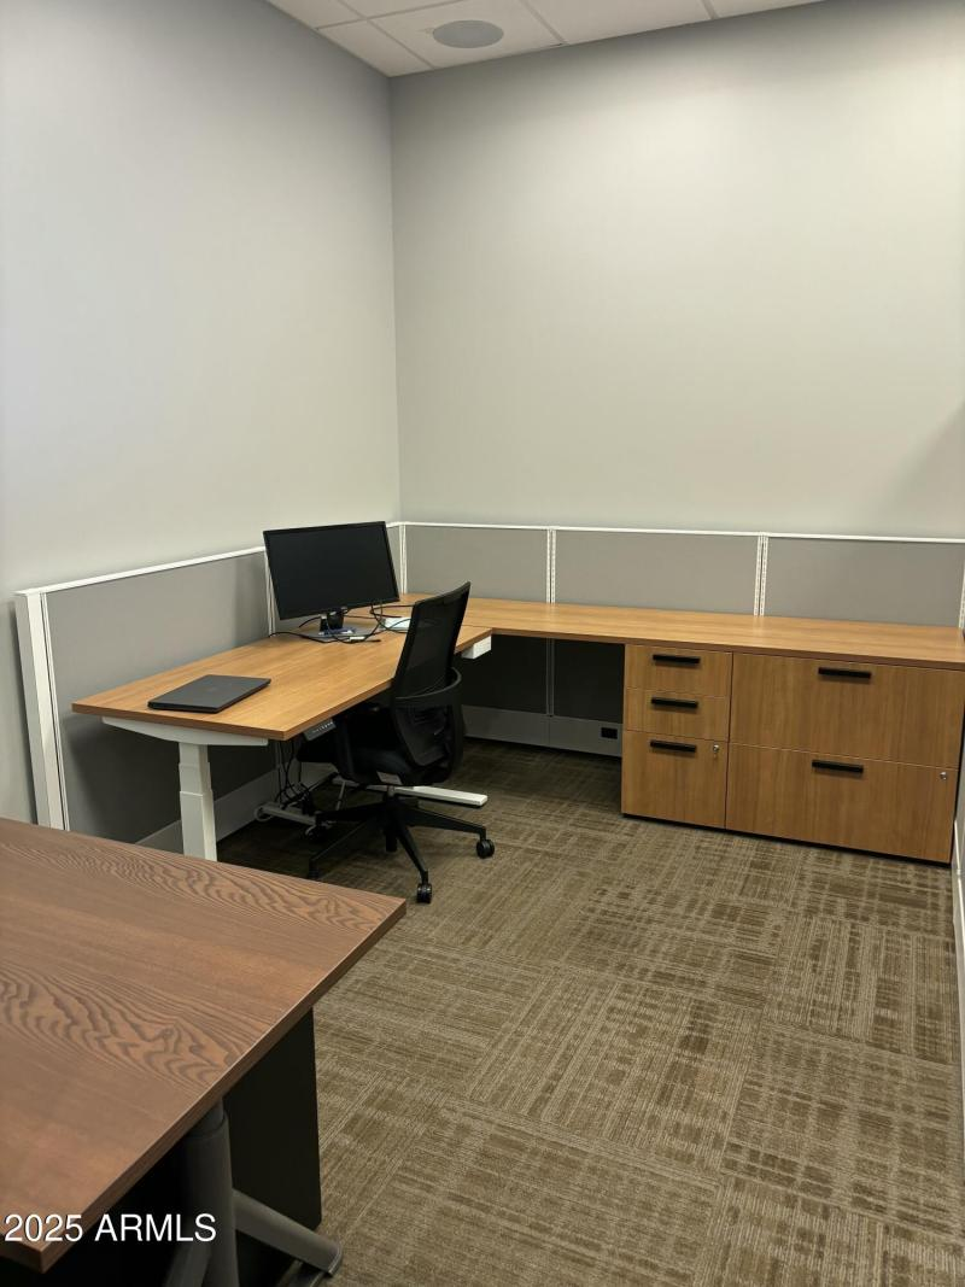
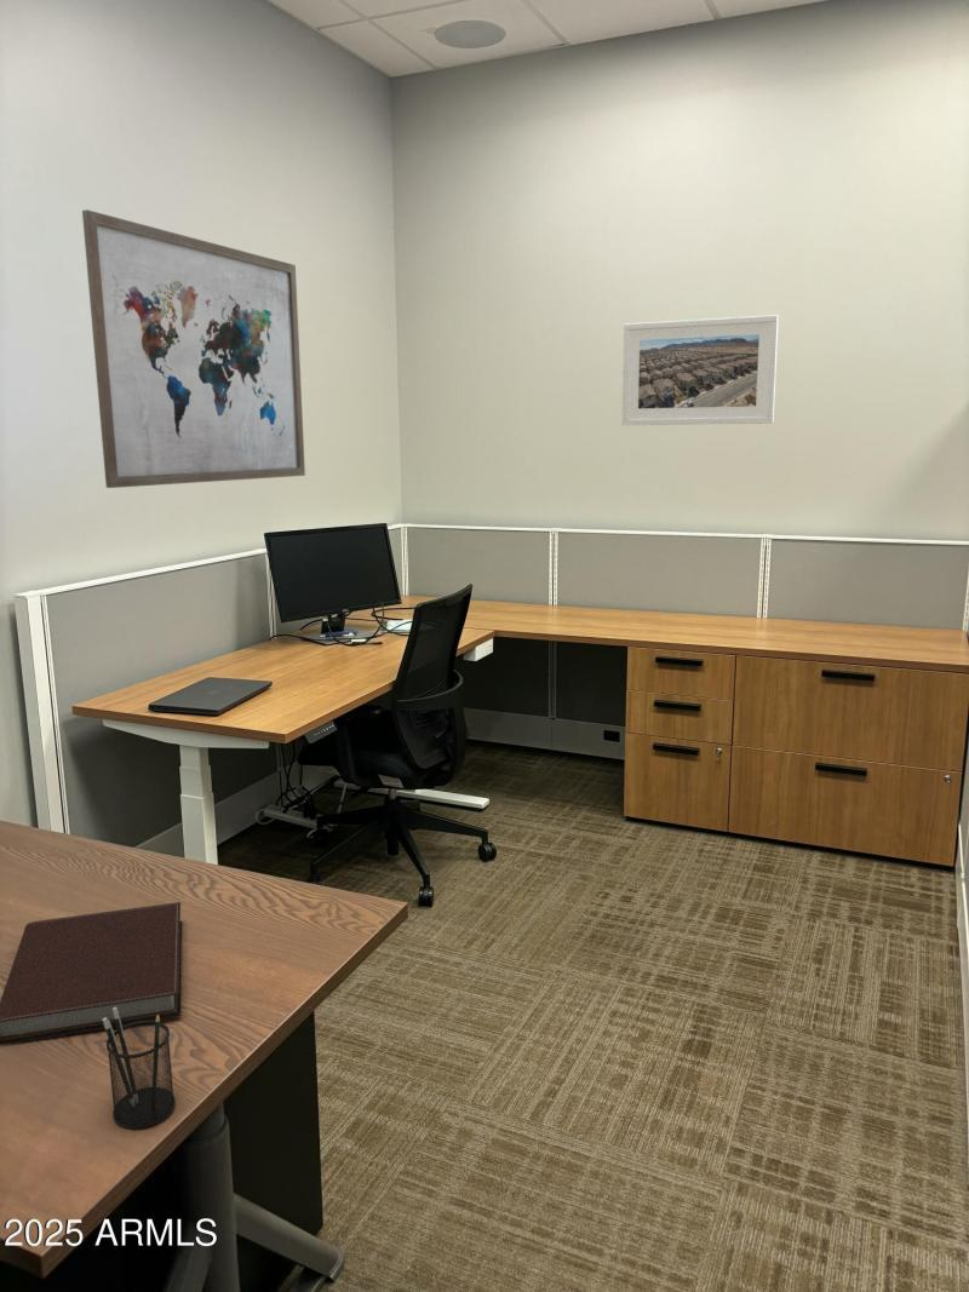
+ wall art [81,208,306,489]
+ notebook [0,901,183,1046]
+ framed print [620,314,780,427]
+ pencil holder [103,1007,177,1130]
